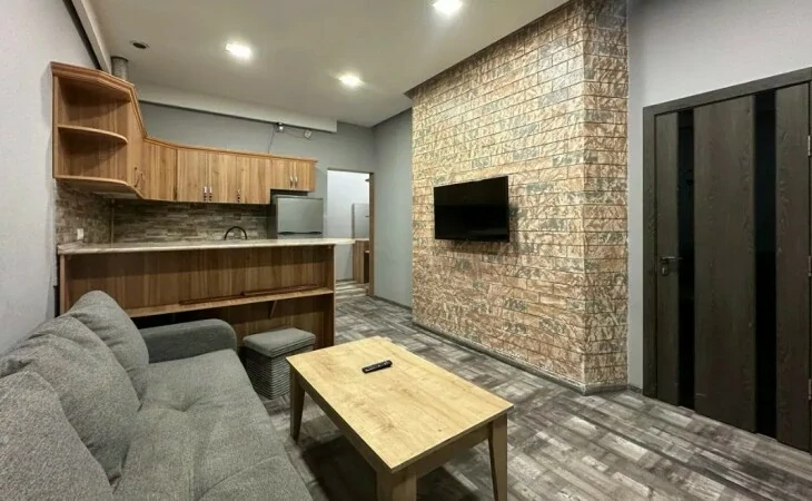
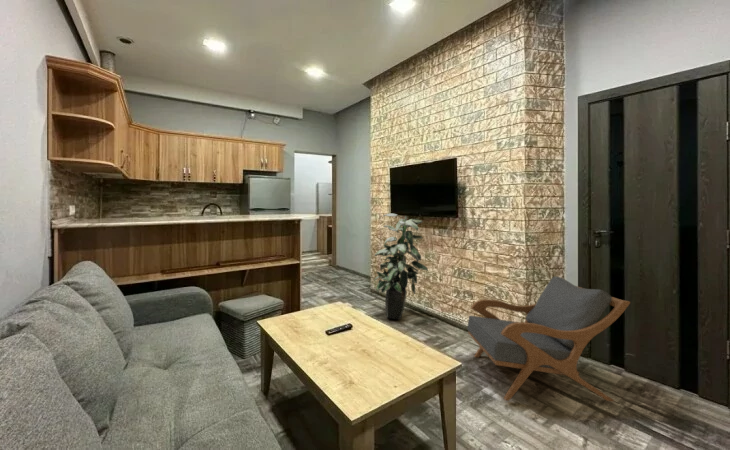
+ indoor plant [373,212,429,321]
+ armchair [466,275,631,402]
